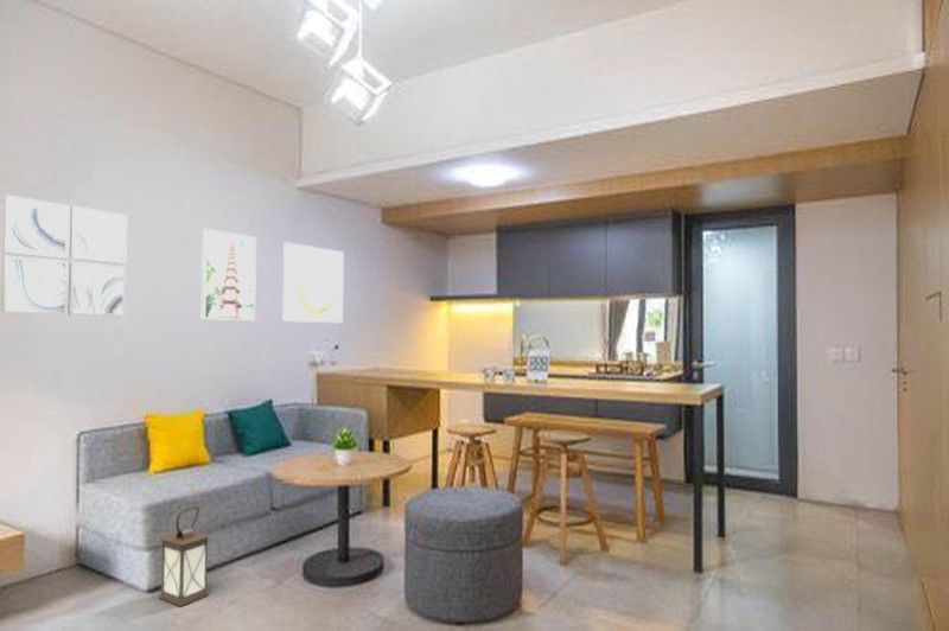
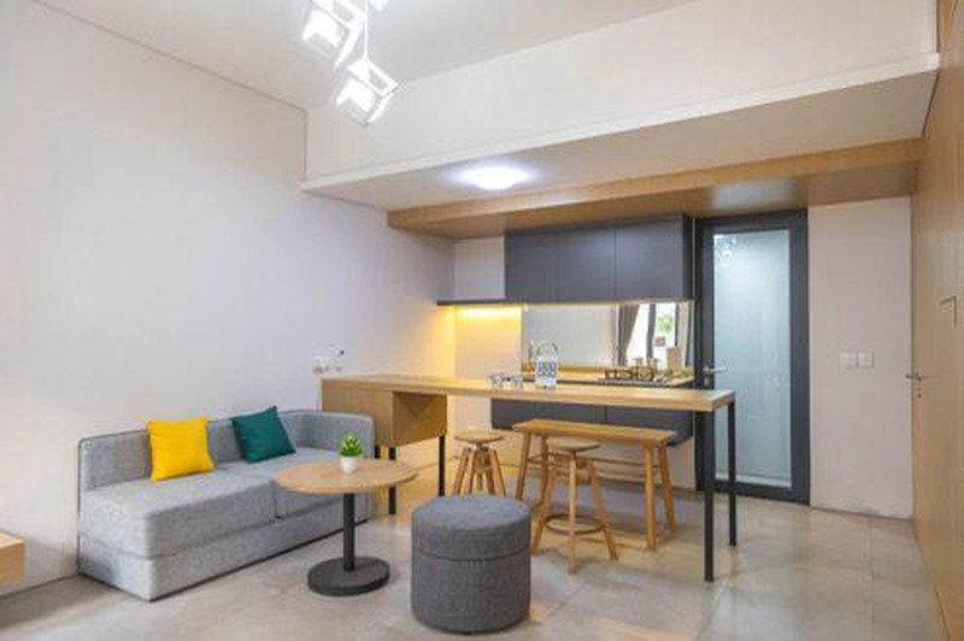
- wall art [0,193,128,318]
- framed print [200,228,257,321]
- wall art [282,242,345,324]
- lantern [158,504,212,607]
